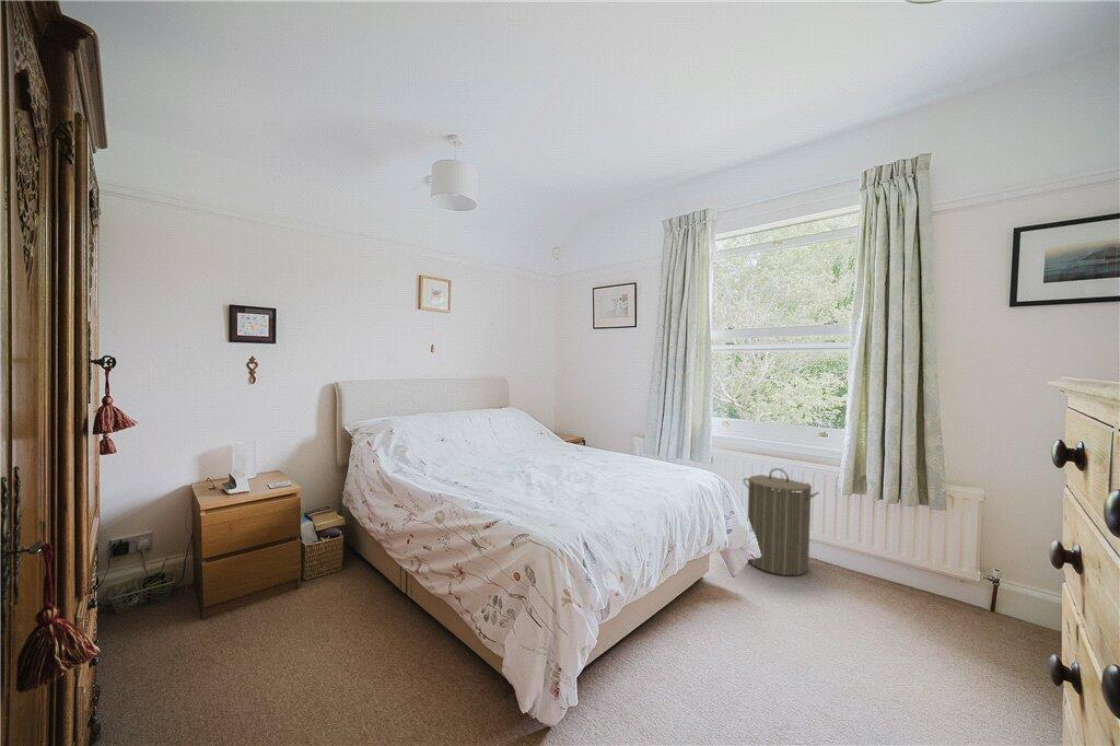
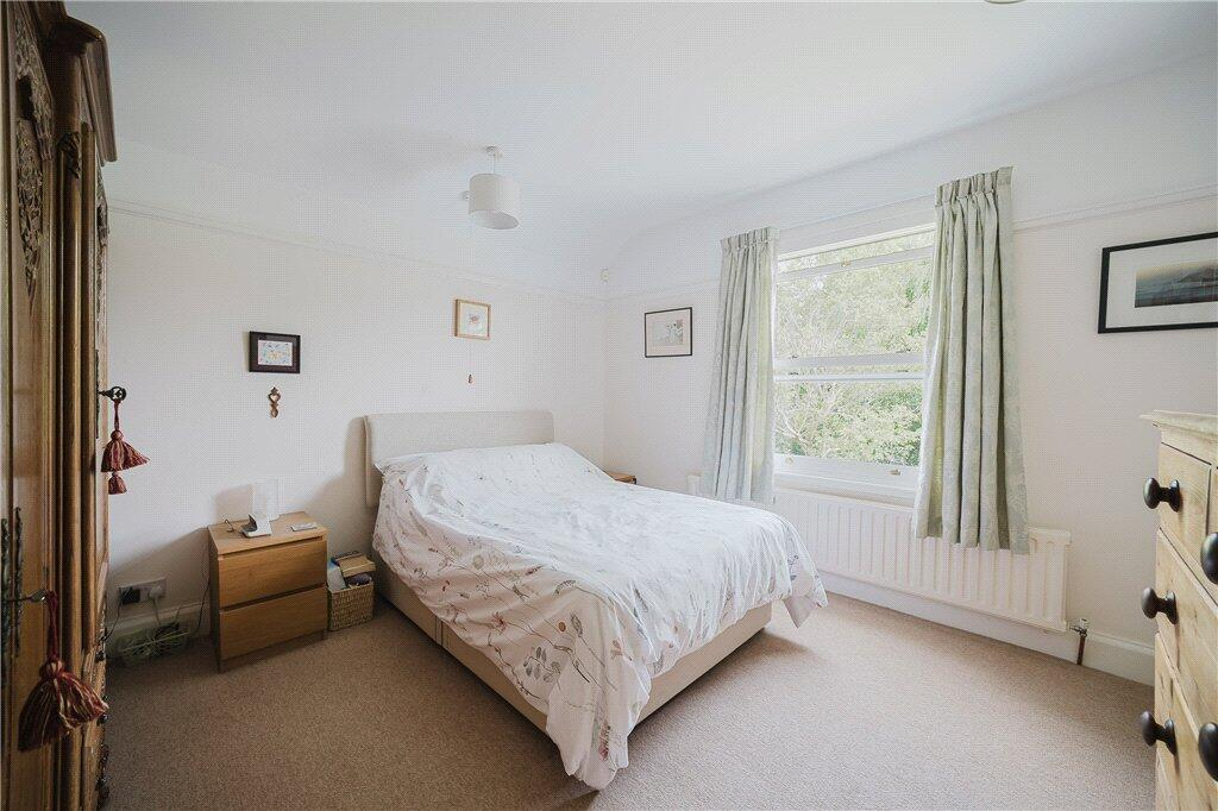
- laundry hamper [743,467,820,576]
